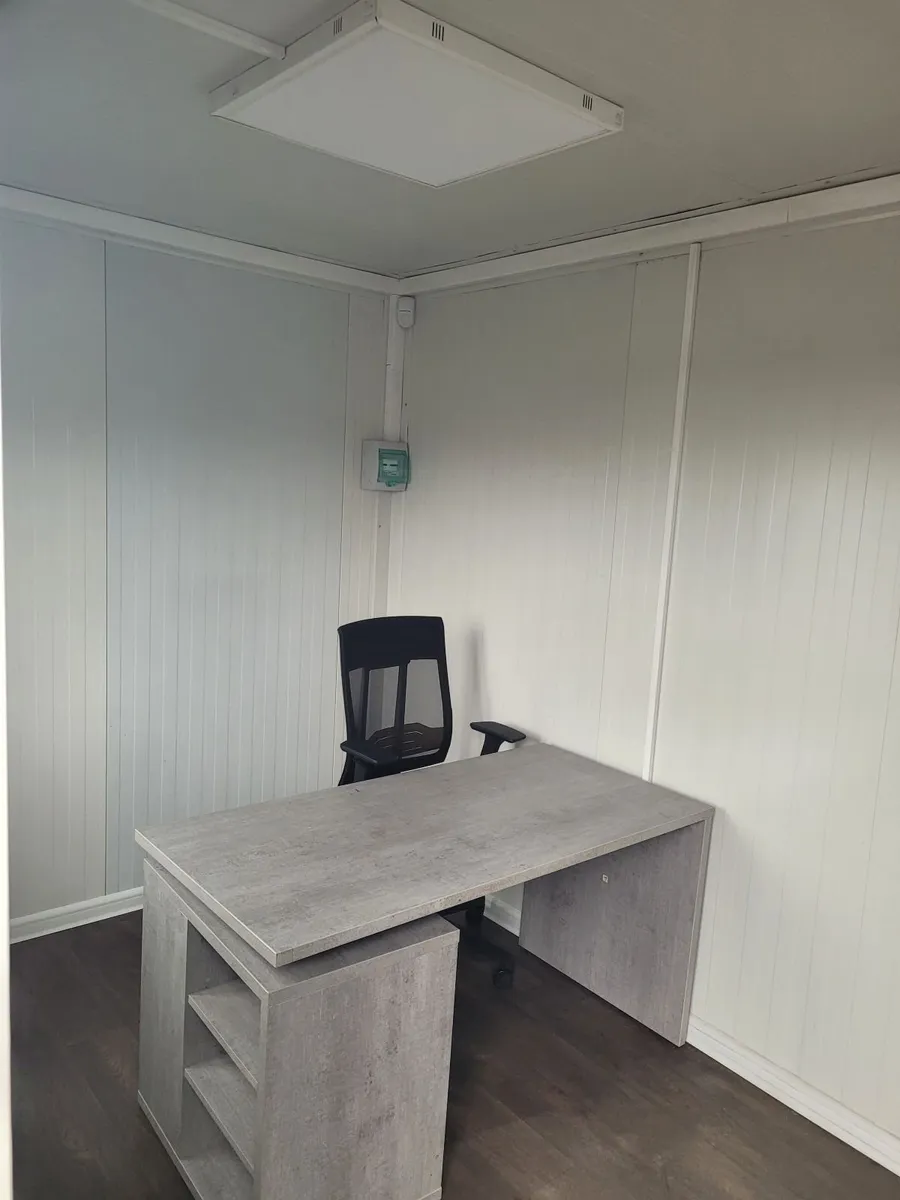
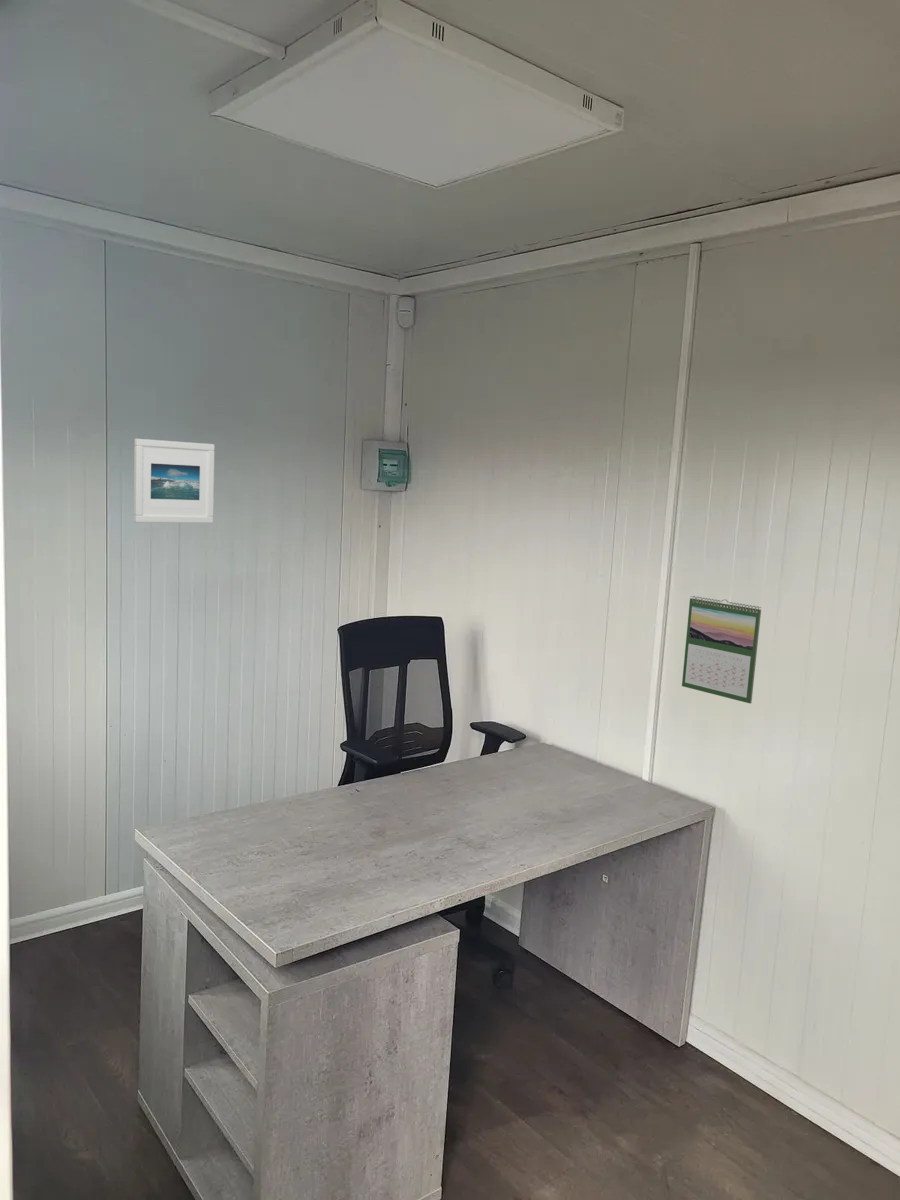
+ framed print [133,438,215,524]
+ calendar [681,595,762,704]
